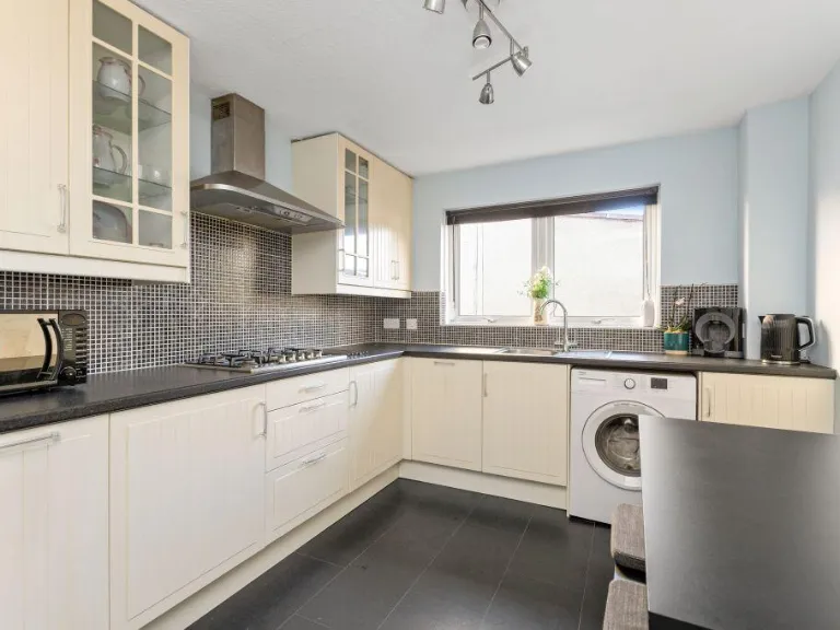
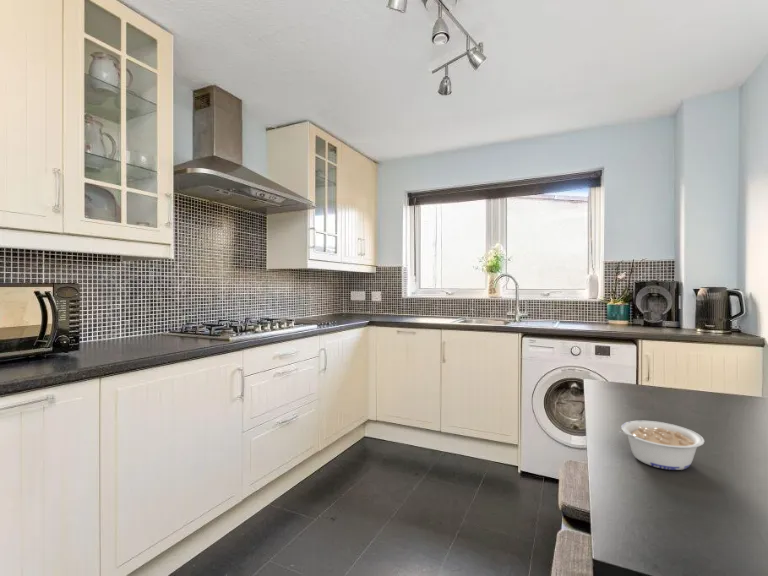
+ legume [618,420,706,471]
